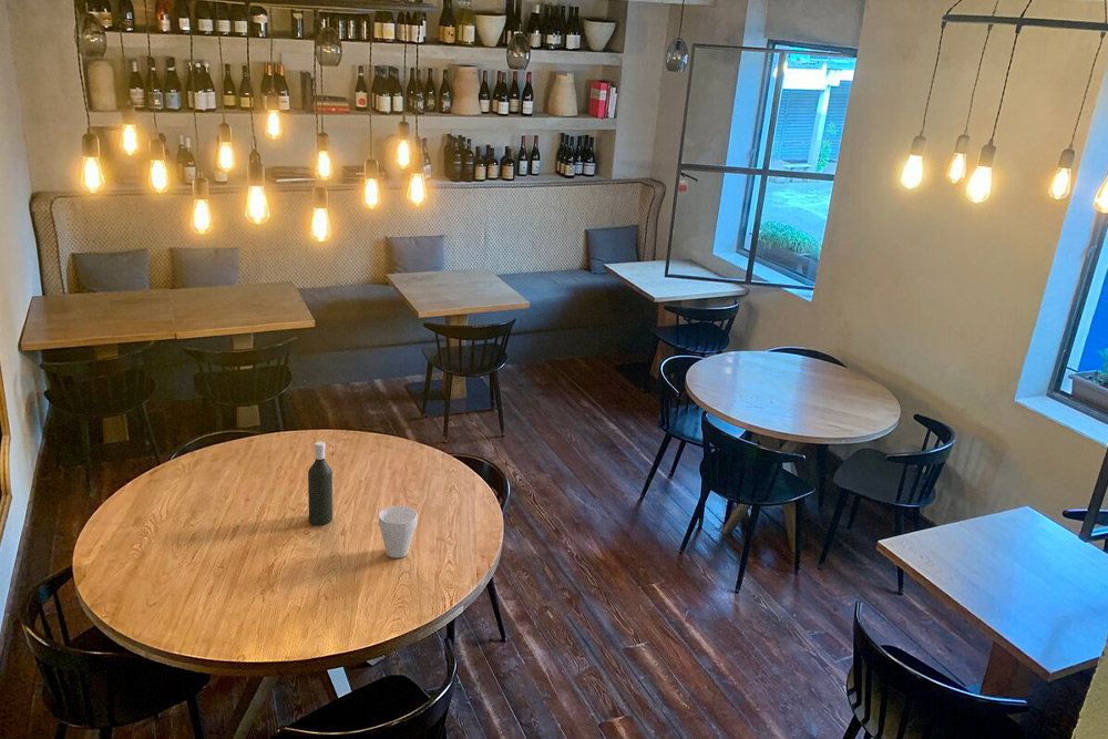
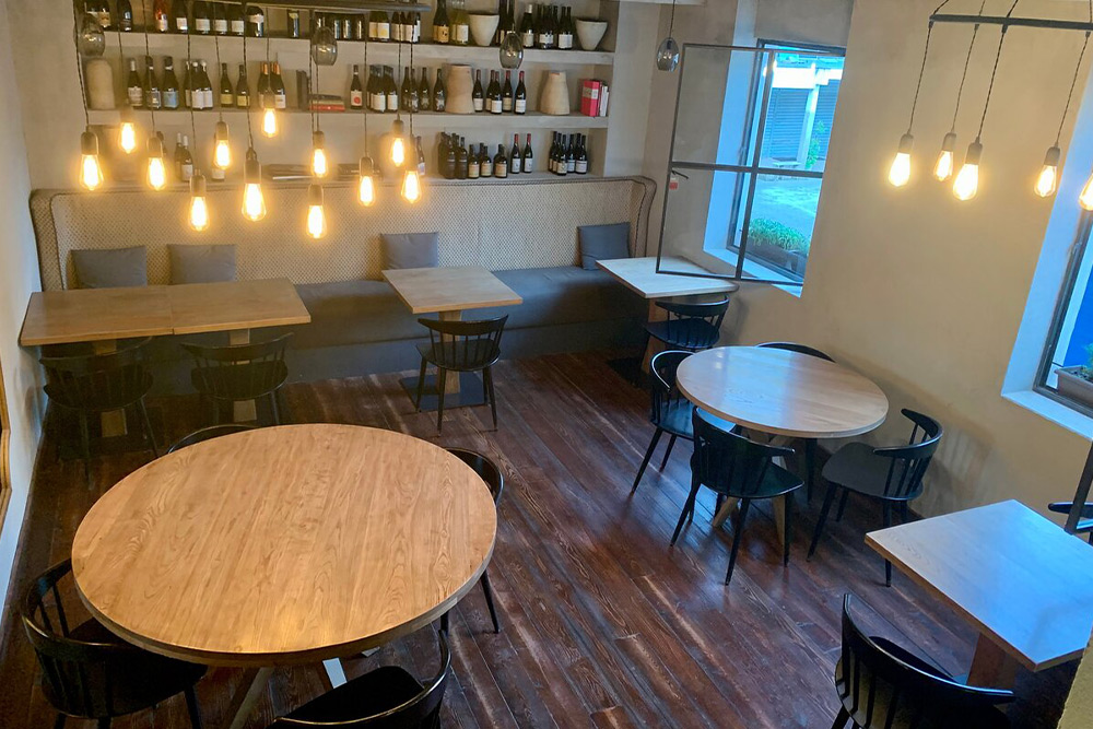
- cup [377,505,418,560]
- bottle [307,441,334,525]
